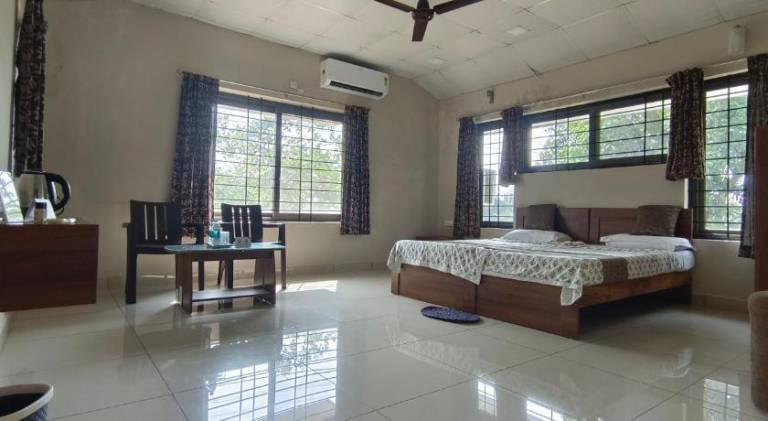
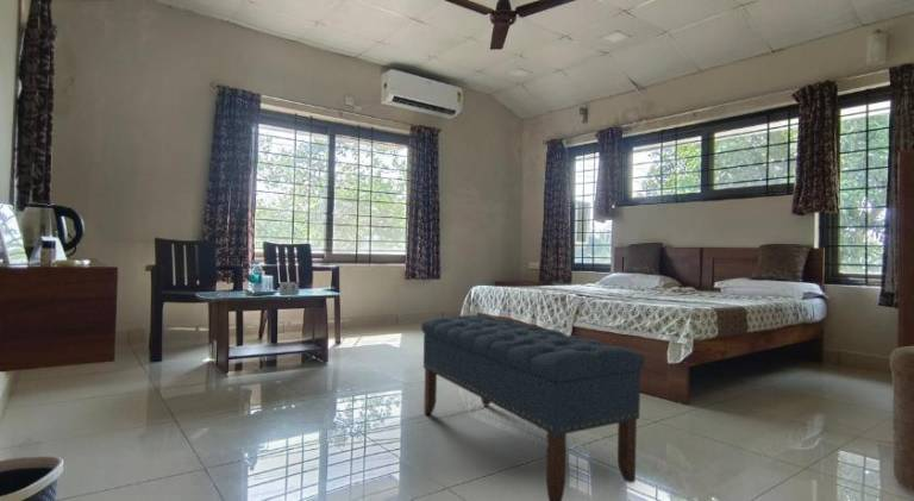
+ bench [420,314,645,501]
